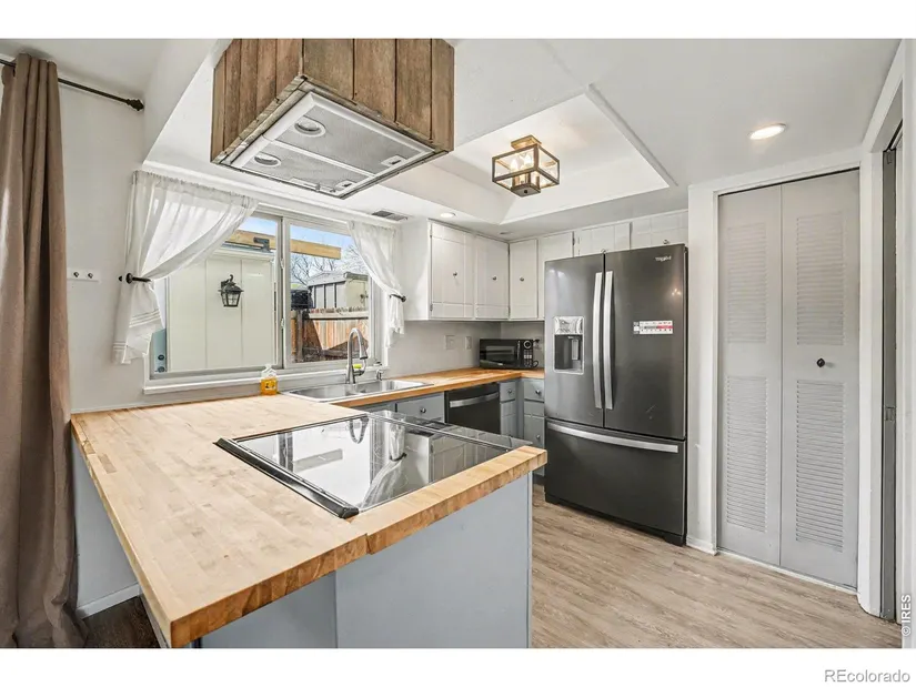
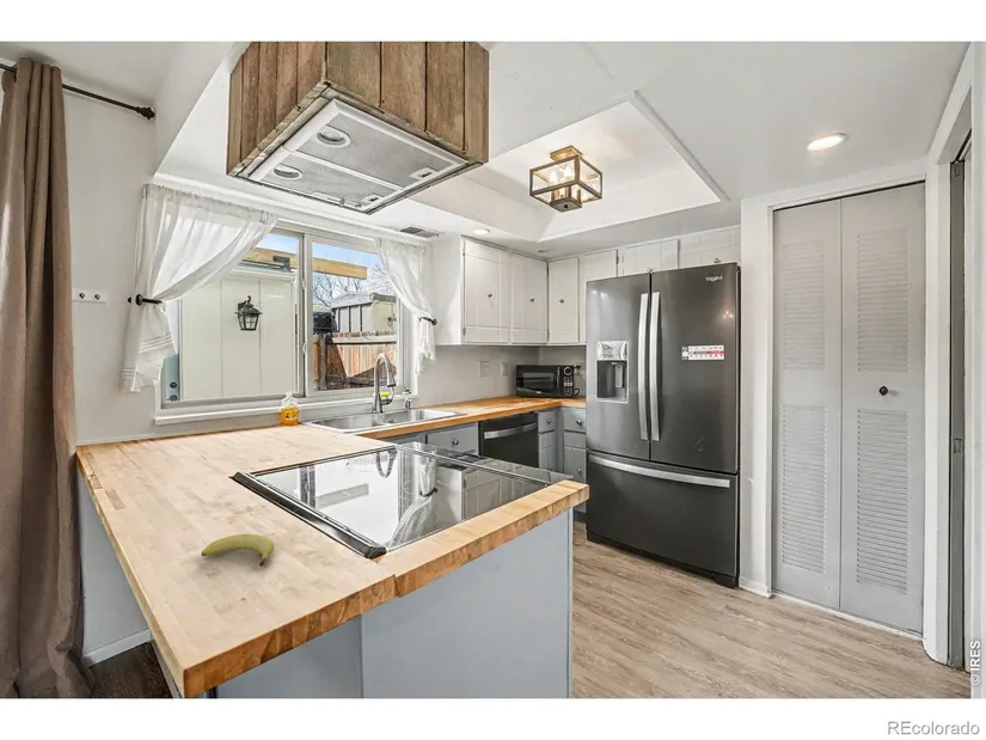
+ fruit [201,532,275,568]
